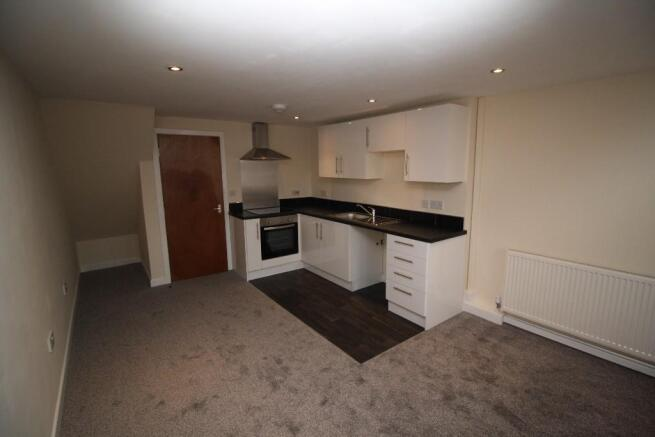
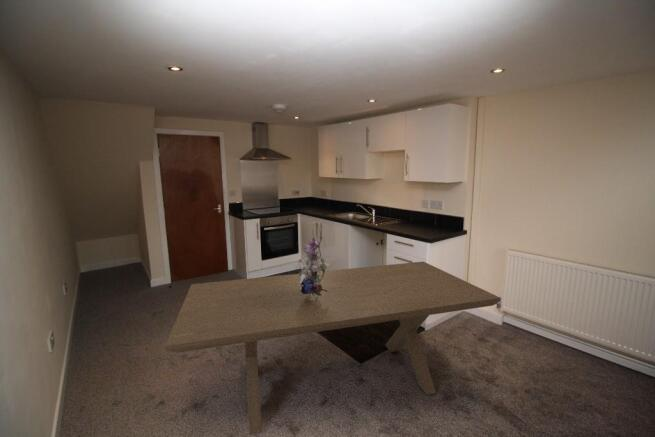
+ dining table [164,261,502,436]
+ bouquet [296,228,331,301]
